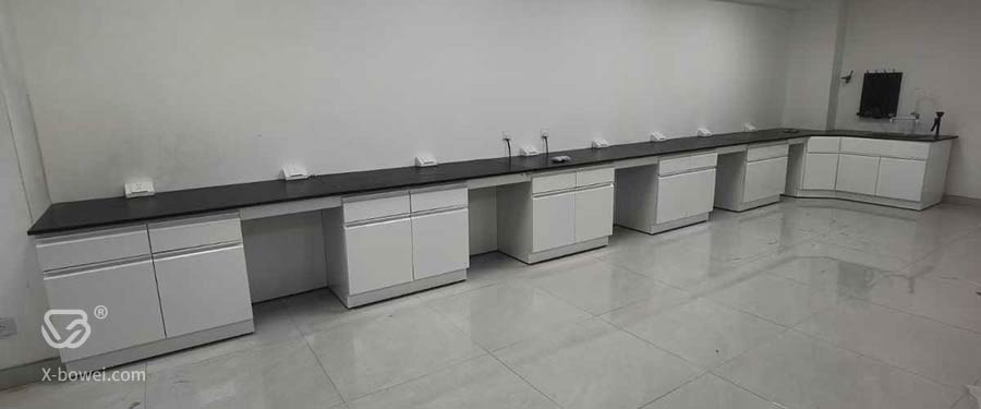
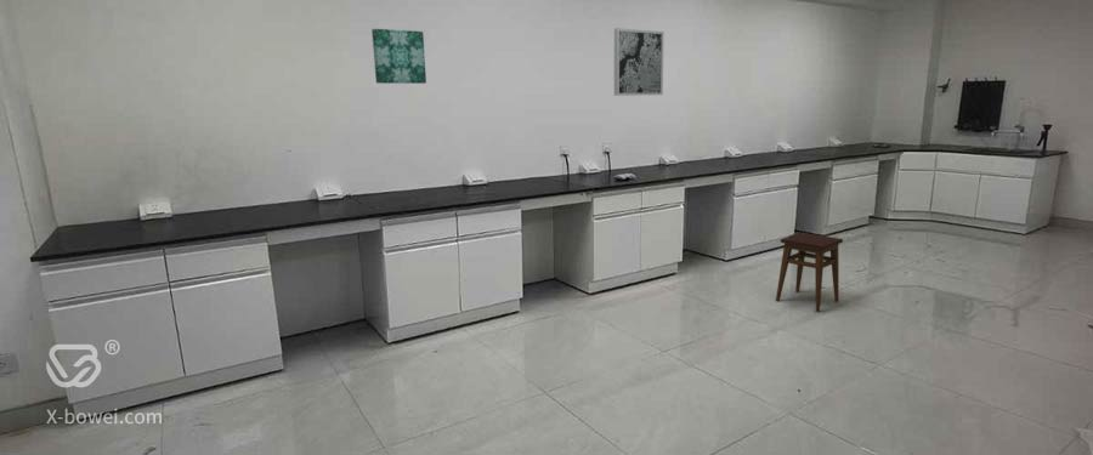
+ stool [775,232,844,313]
+ wall art [613,27,666,97]
+ wall art [370,28,427,85]
